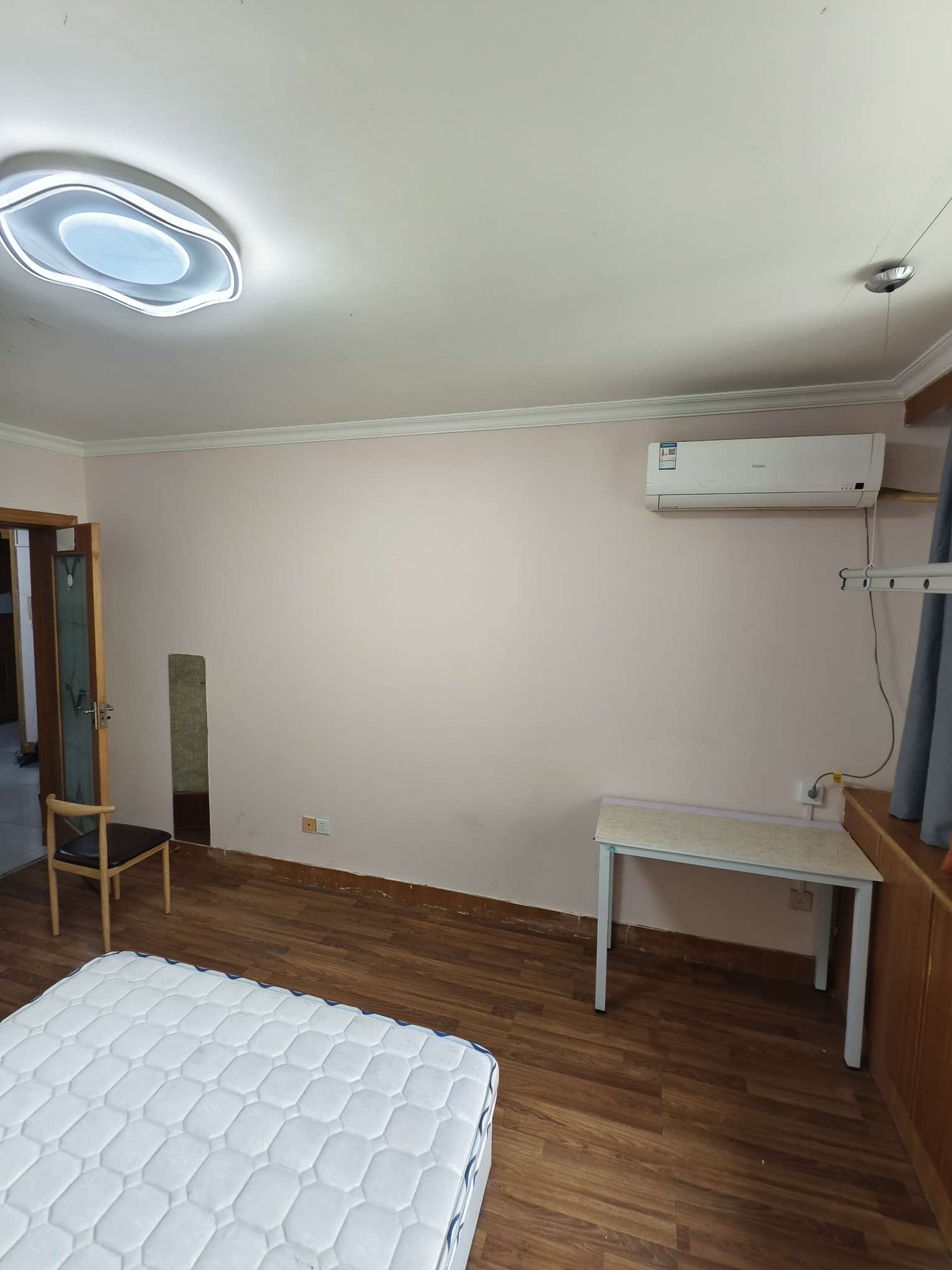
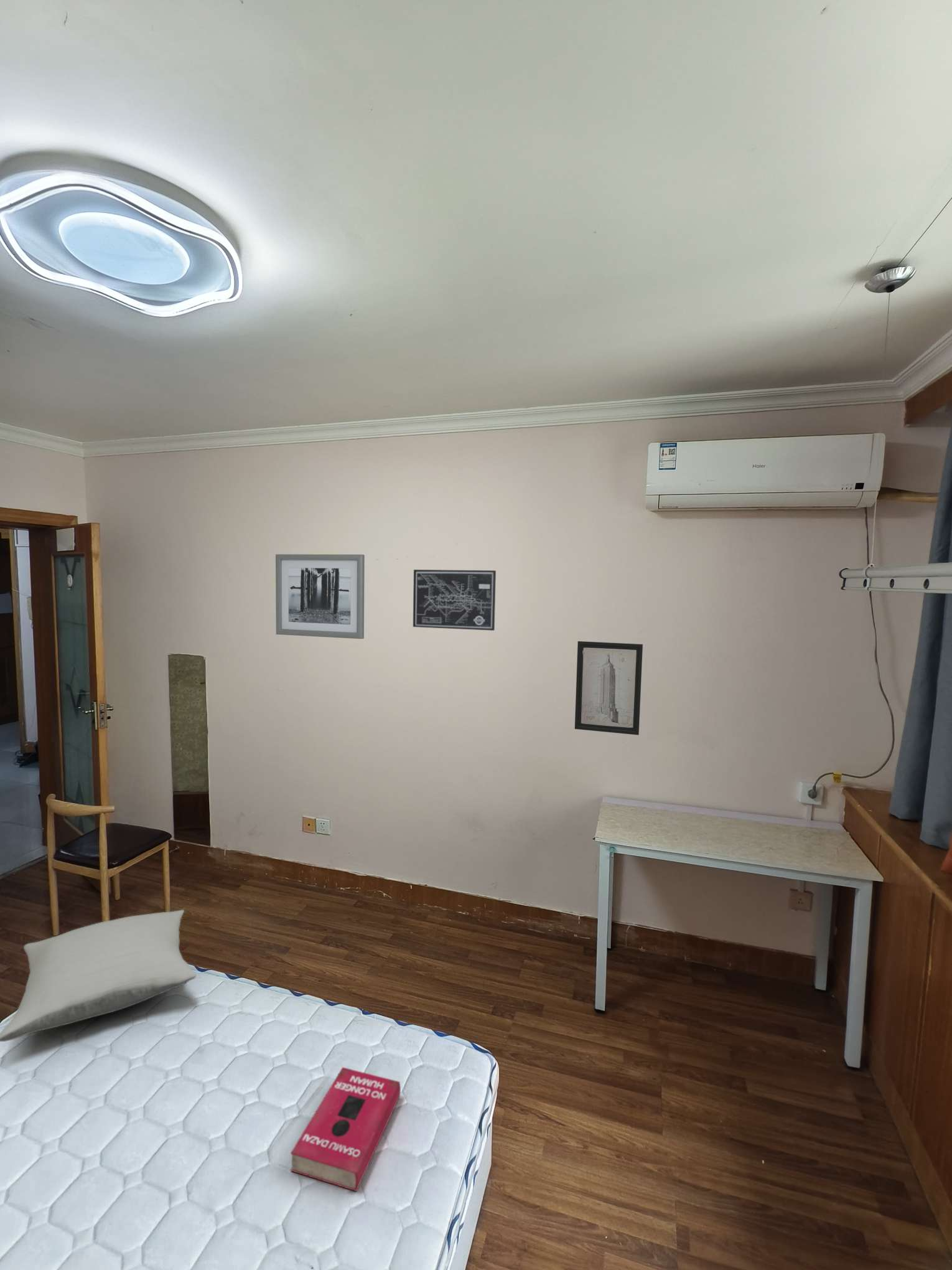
+ wall art [275,553,365,639]
+ wall art [413,569,497,631]
+ book [290,1066,401,1192]
+ pillow [0,909,197,1042]
+ wall art [574,641,643,736]
